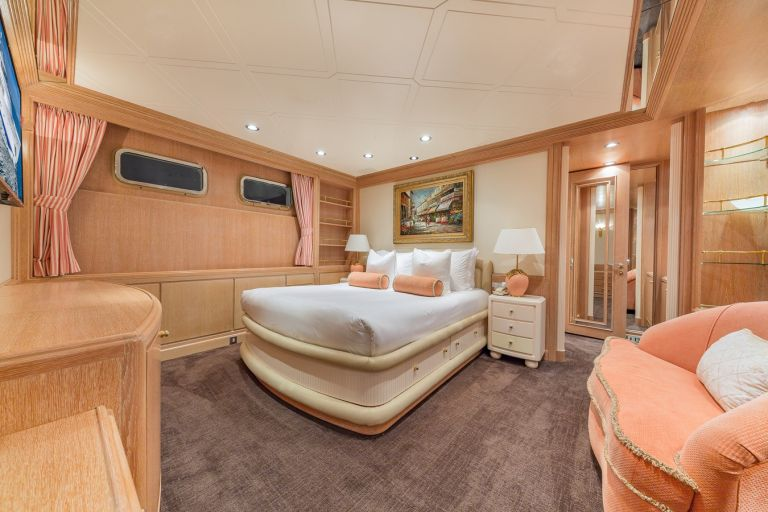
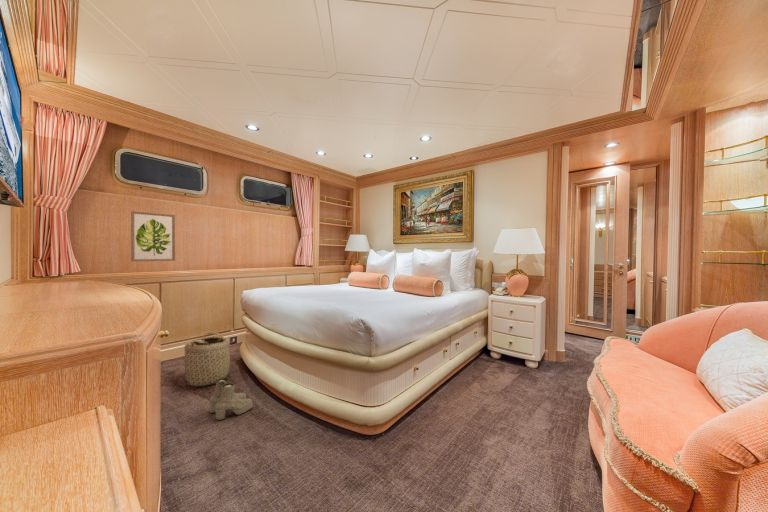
+ boots [209,378,254,421]
+ basket [180,332,238,388]
+ wall art [130,210,176,262]
